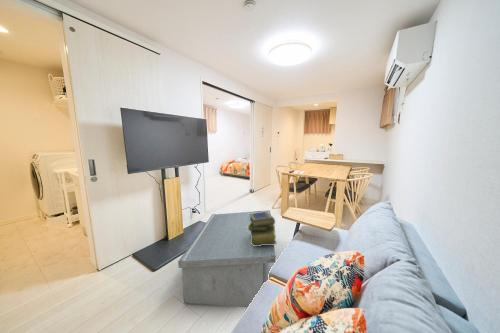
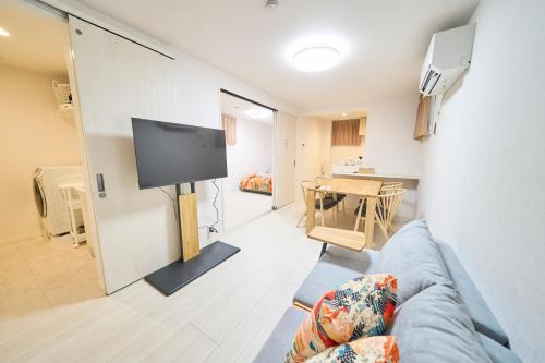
- stack of books [247,210,277,246]
- coffee table [177,209,276,308]
